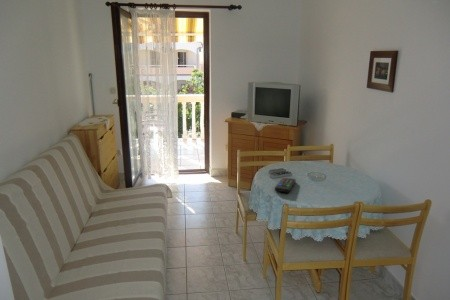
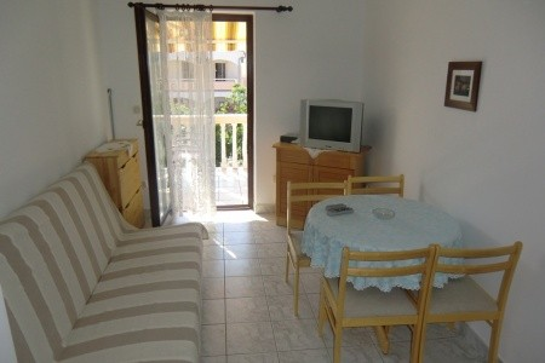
- remote control [274,176,297,194]
